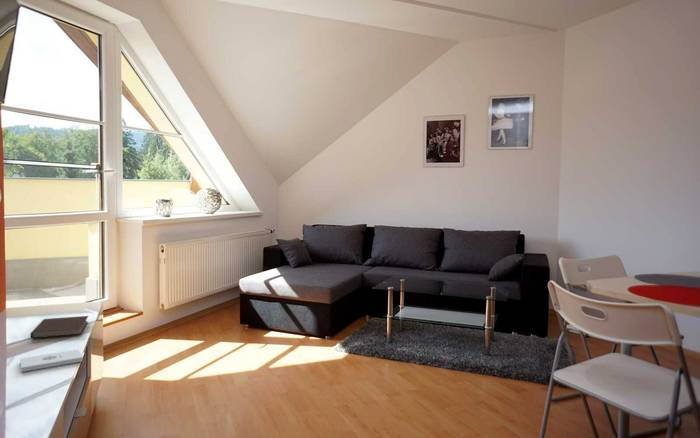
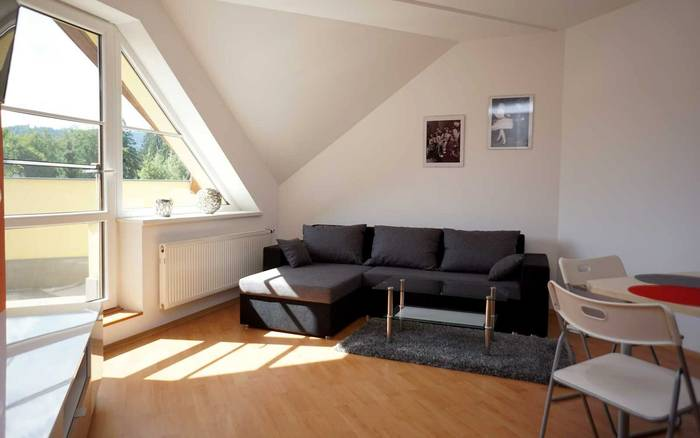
- notebook [30,315,89,339]
- notepad [19,349,84,373]
